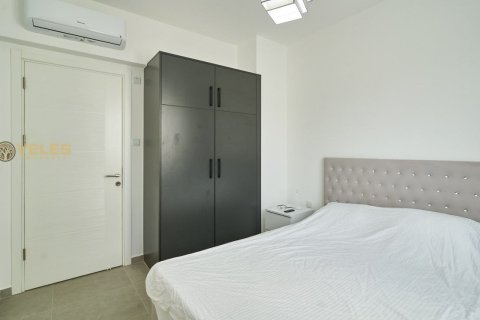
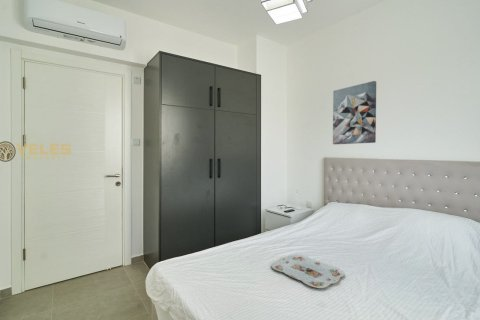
+ wall art [332,80,377,145]
+ serving tray [270,254,346,289]
